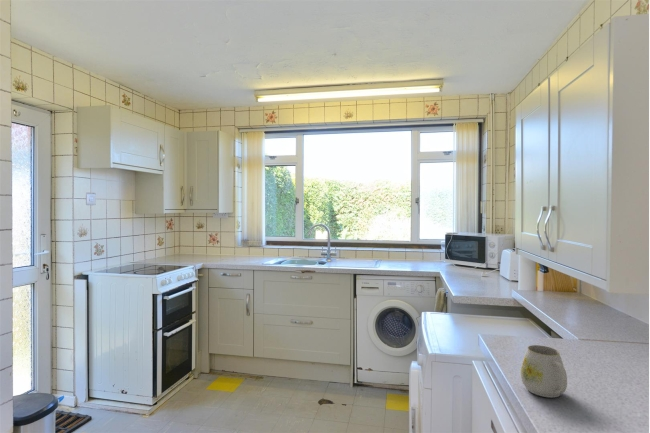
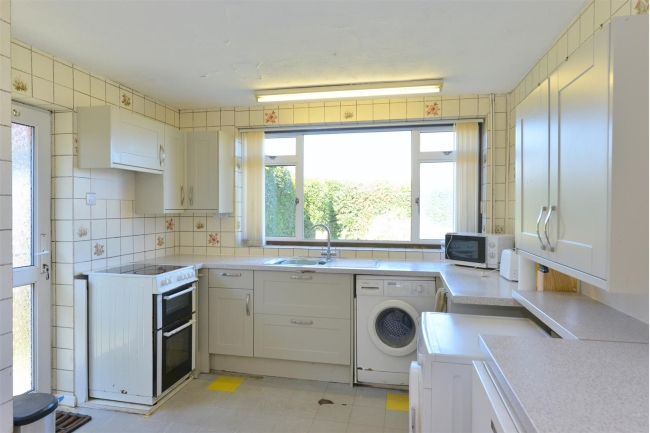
- mug [520,344,568,399]
